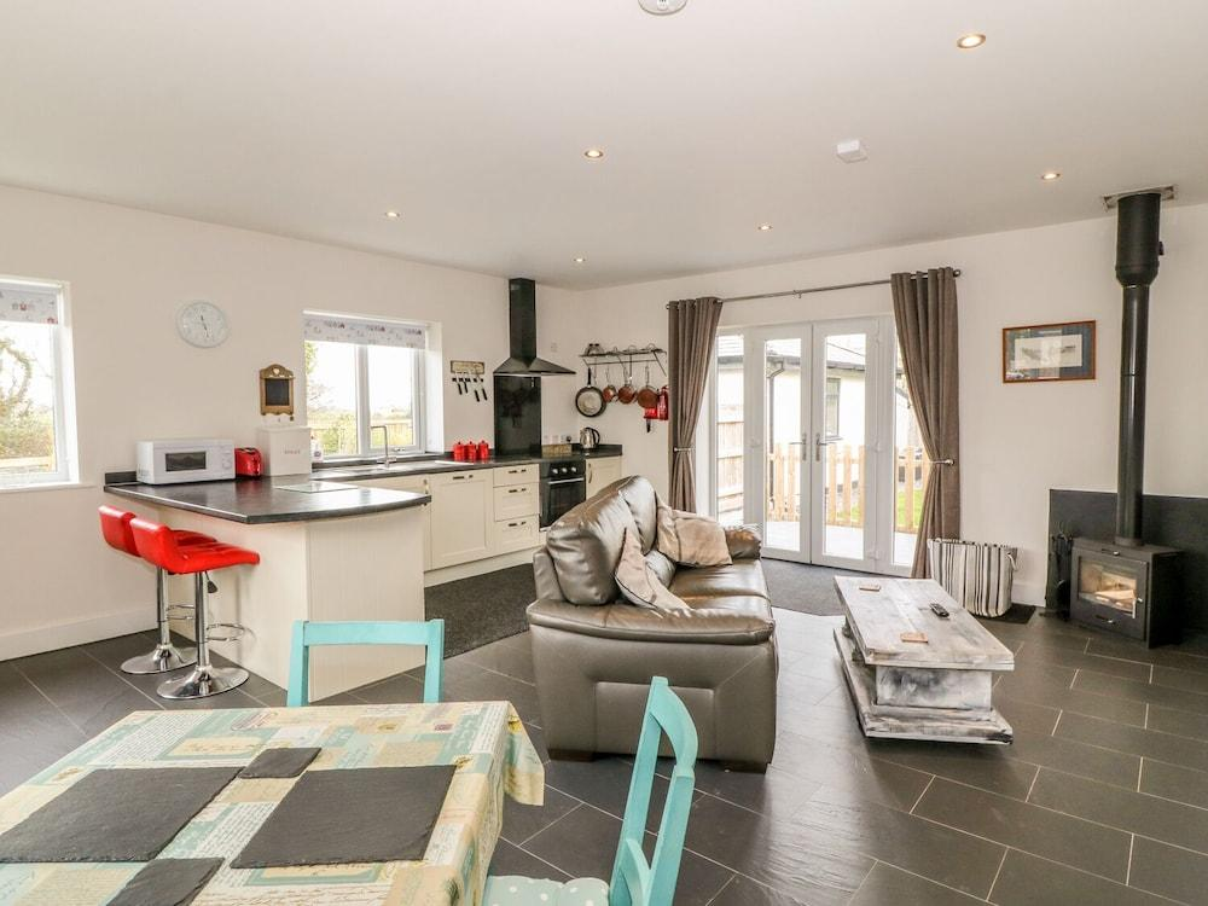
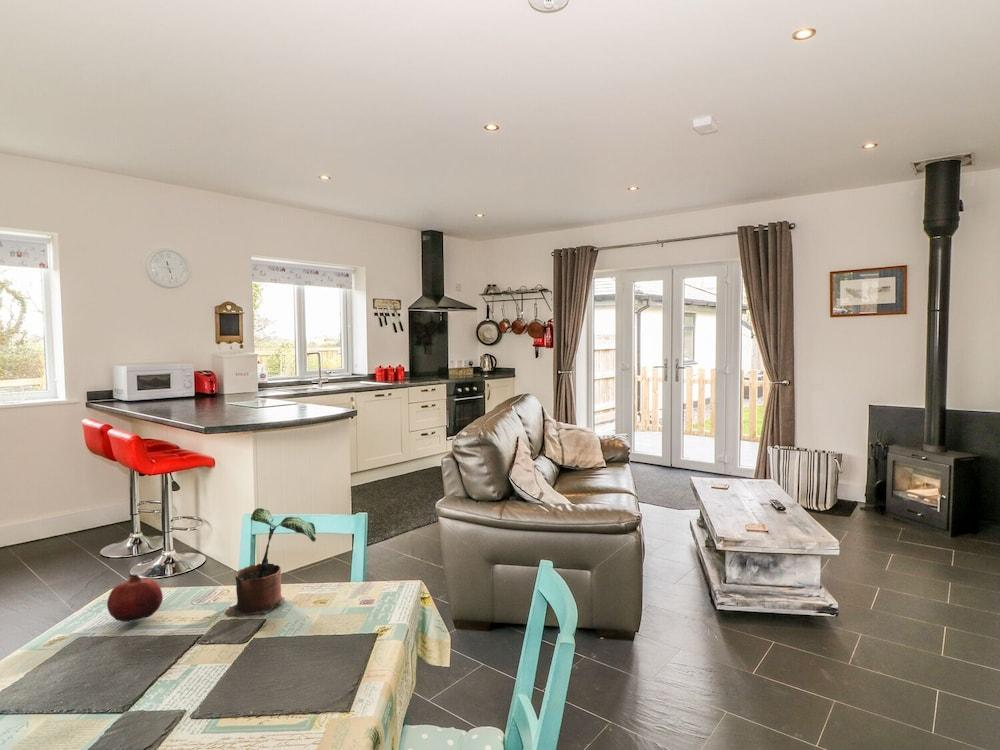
+ potted plant [224,507,317,617]
+ fruit [106,573,164,623]
